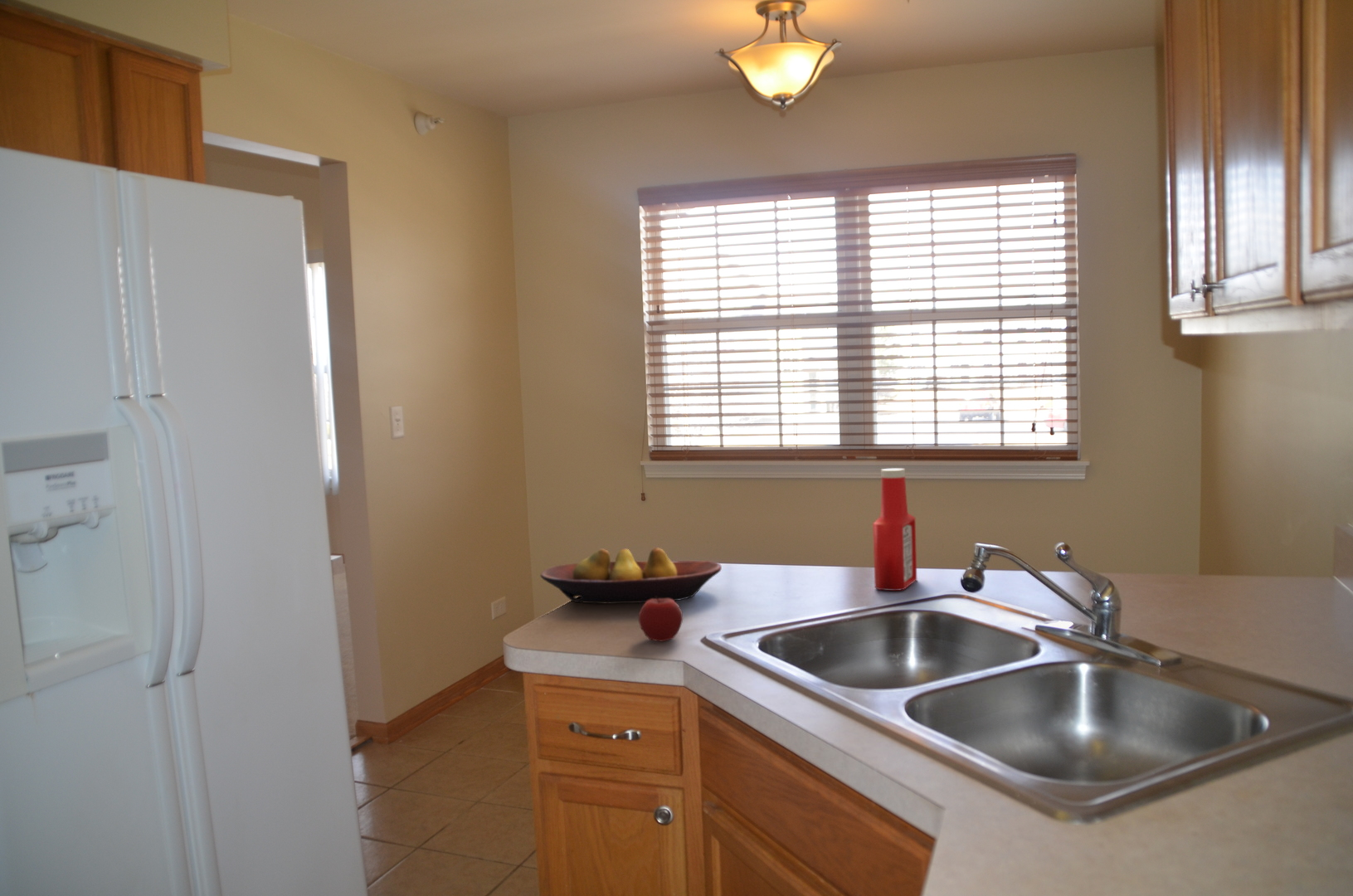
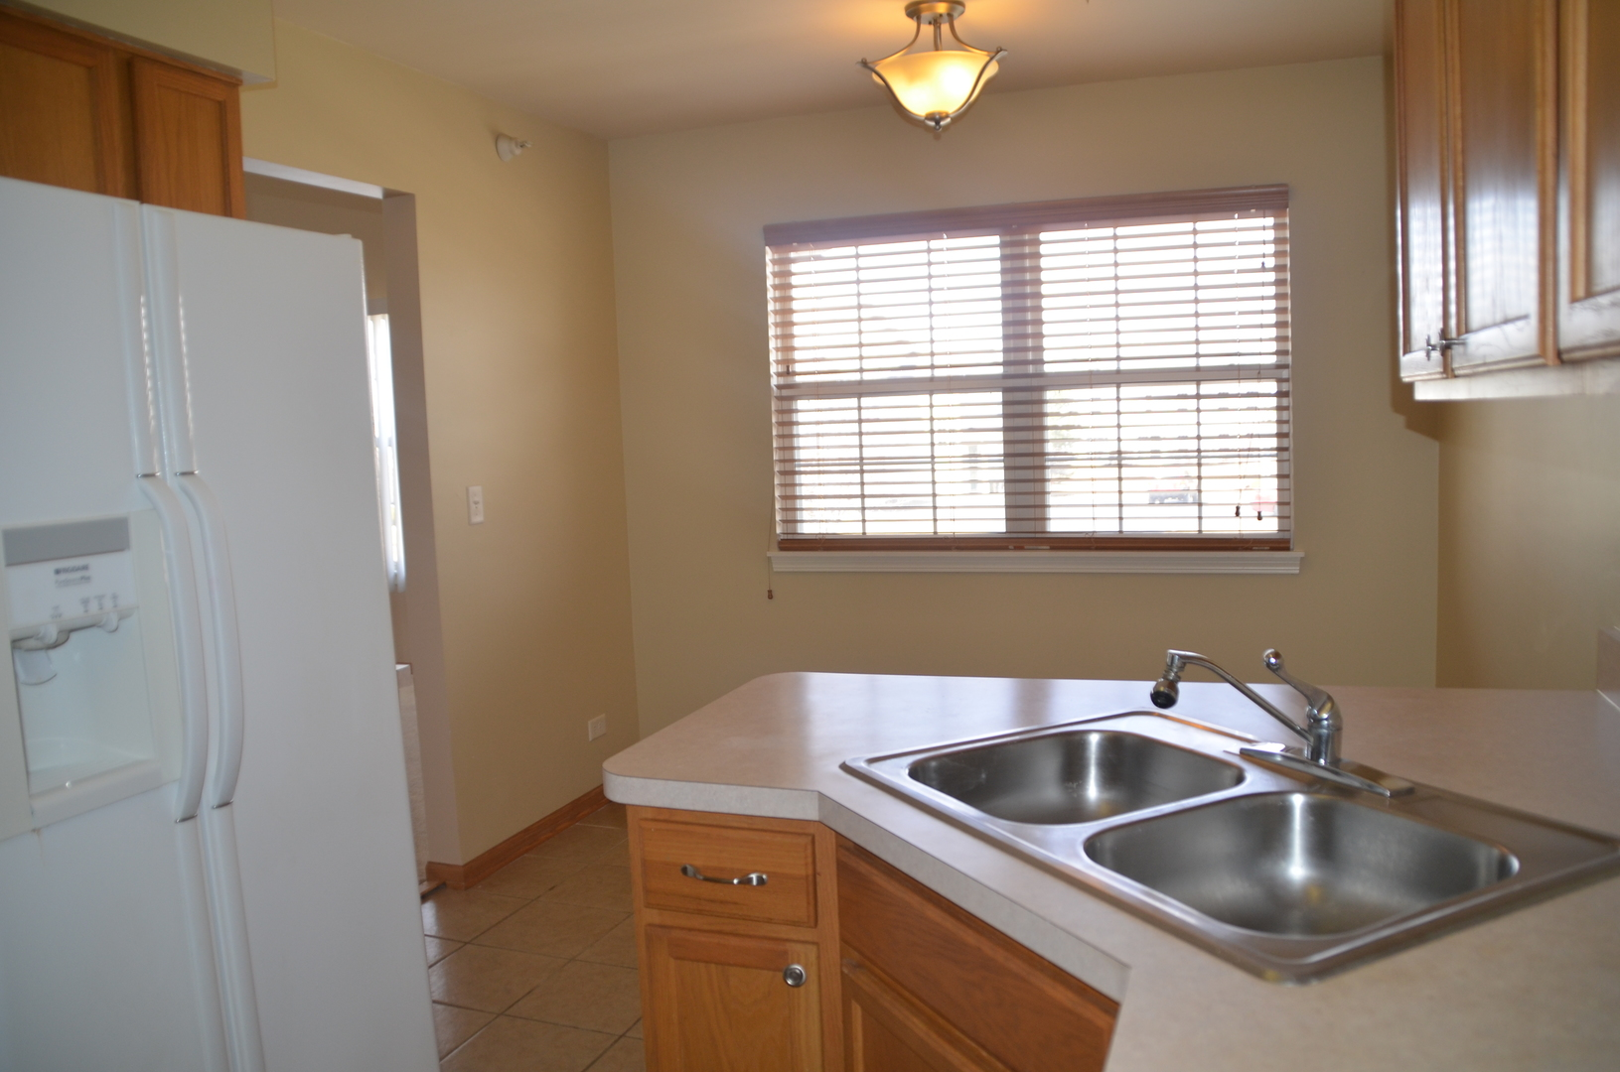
- soap bottle [872,468,917,592]
- apple [638,597,684,642]
- fruit bowl [539,547,723,605]
